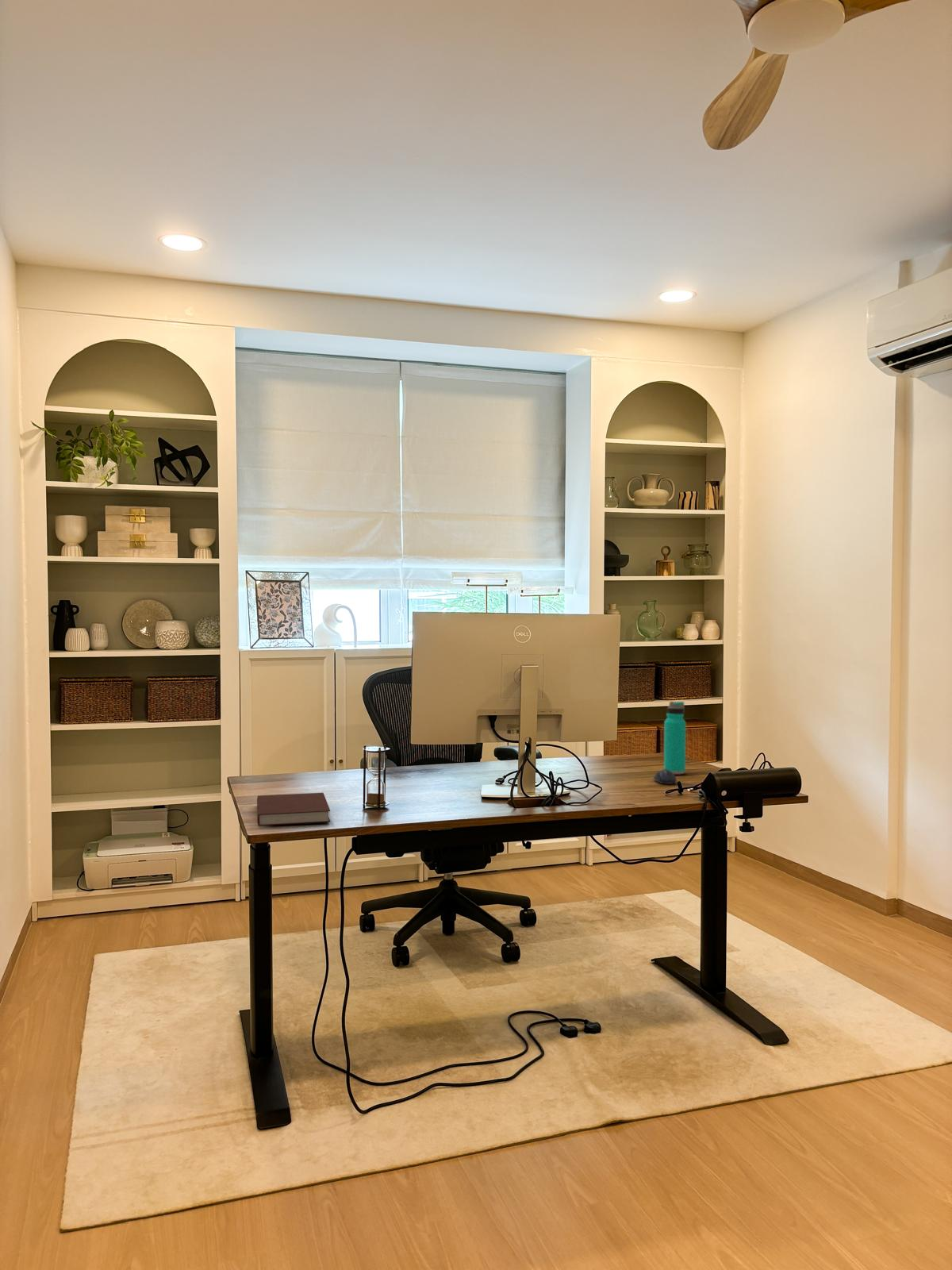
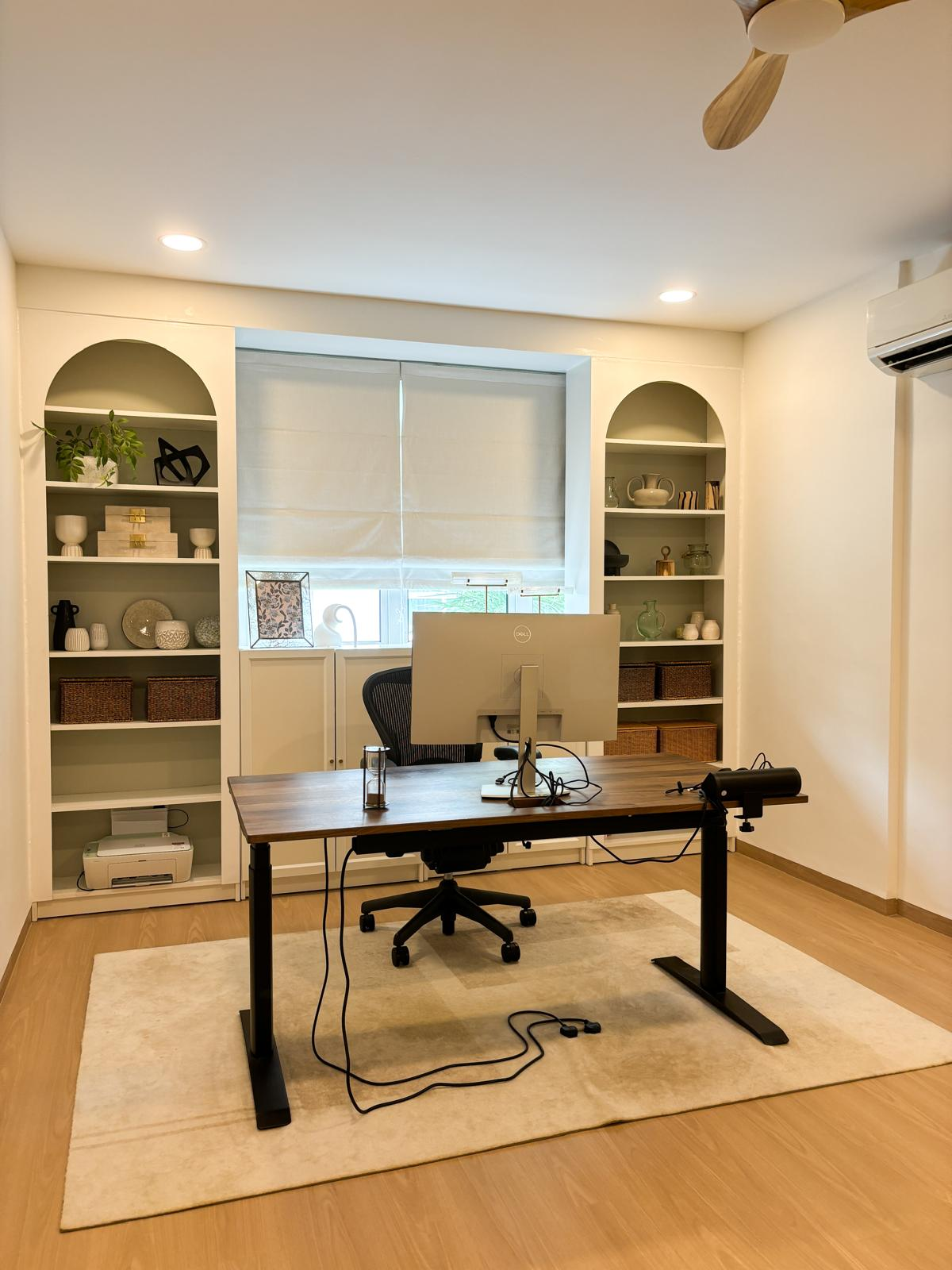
- computer mouse [652,768,678,785]
- notebook [256,792,331,827]
- water bottle [663,701,686,775]
